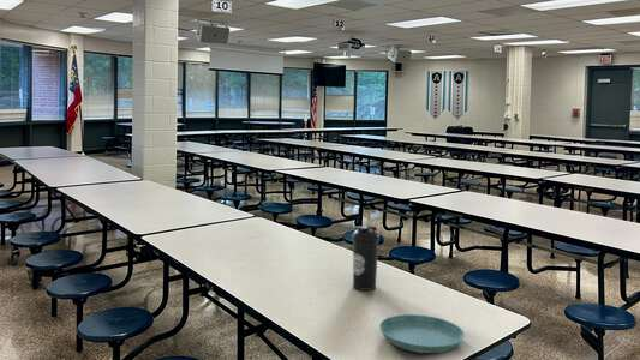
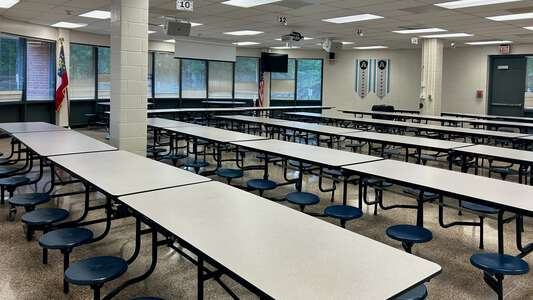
- saucer [378,313,466,354]
- water bottle [351,224,381,292]
